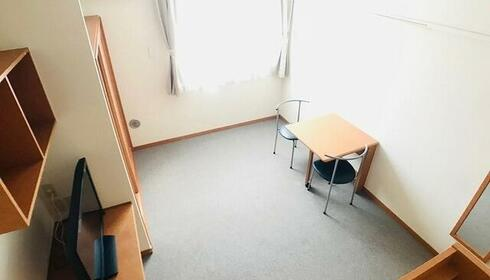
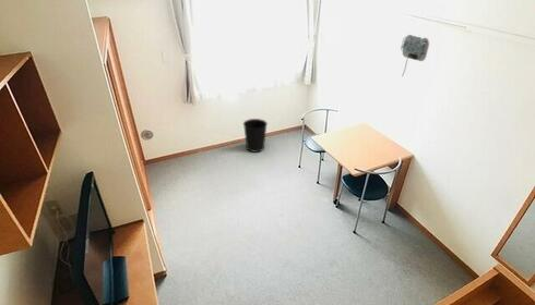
+ wastebasket [242,118,269,154]
+ neon sign [400,34,430,77]
